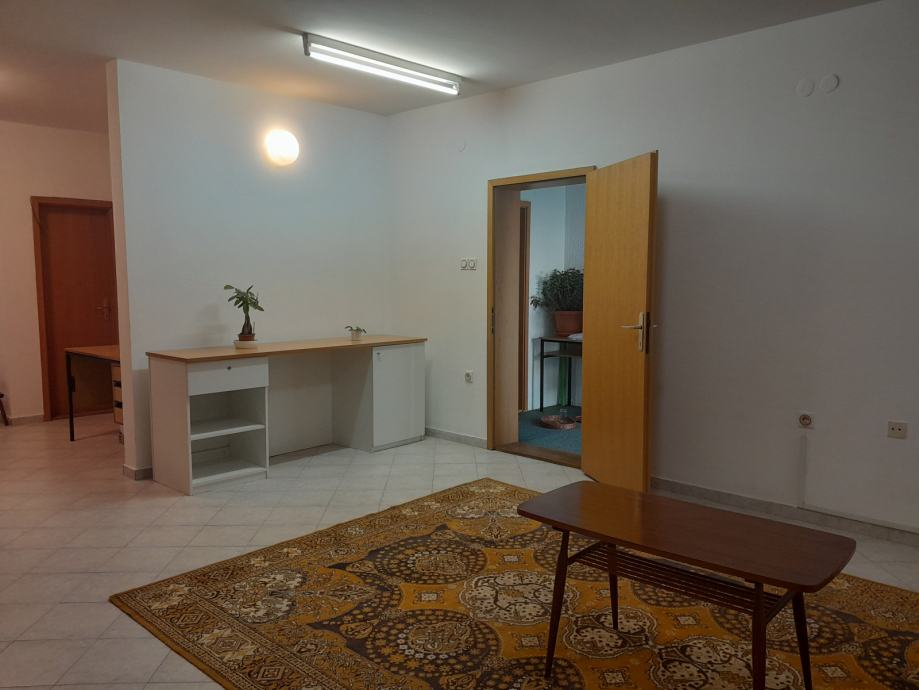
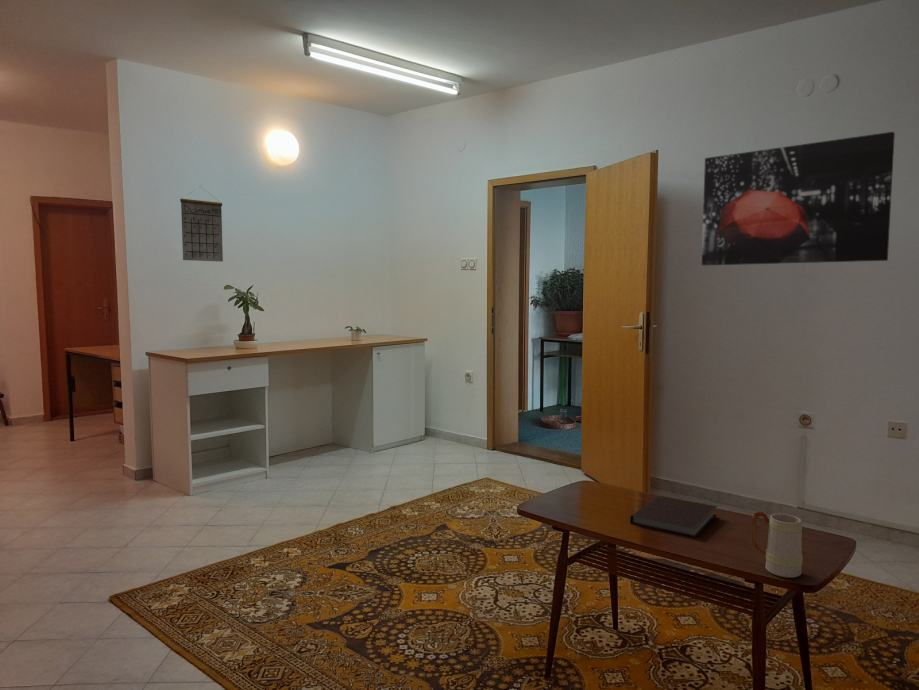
+ notebook [629,495,718,539]
+ calendar [179,186,224,262]
+ mug [751,510,804,579]
+ wall art [701,131,896,266]
